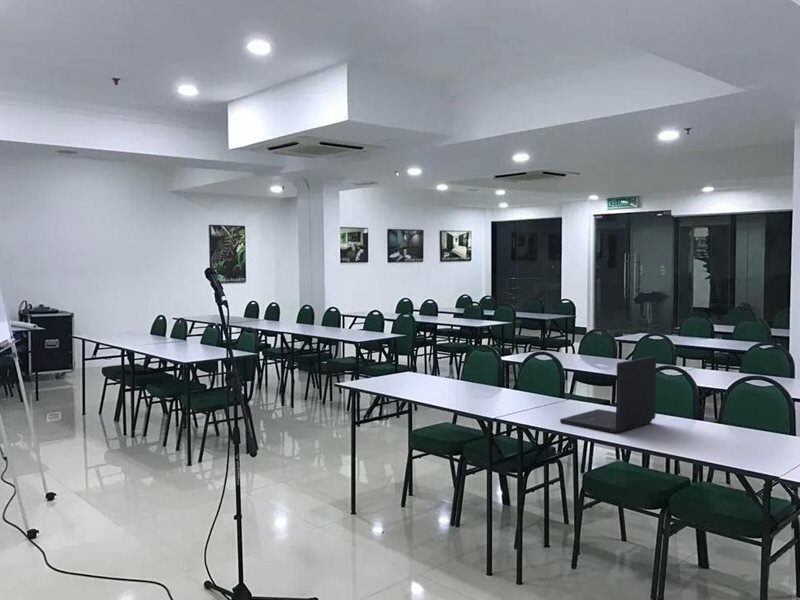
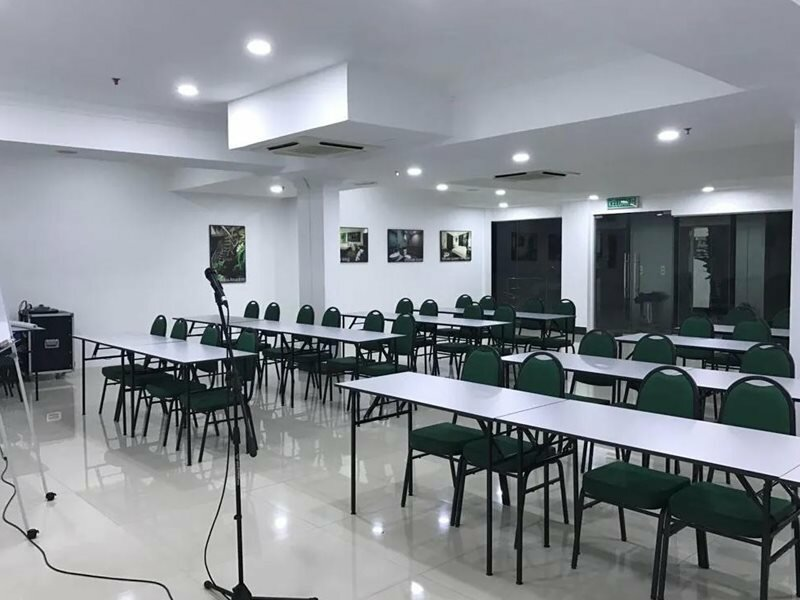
- laptop [559,355,657,434]
